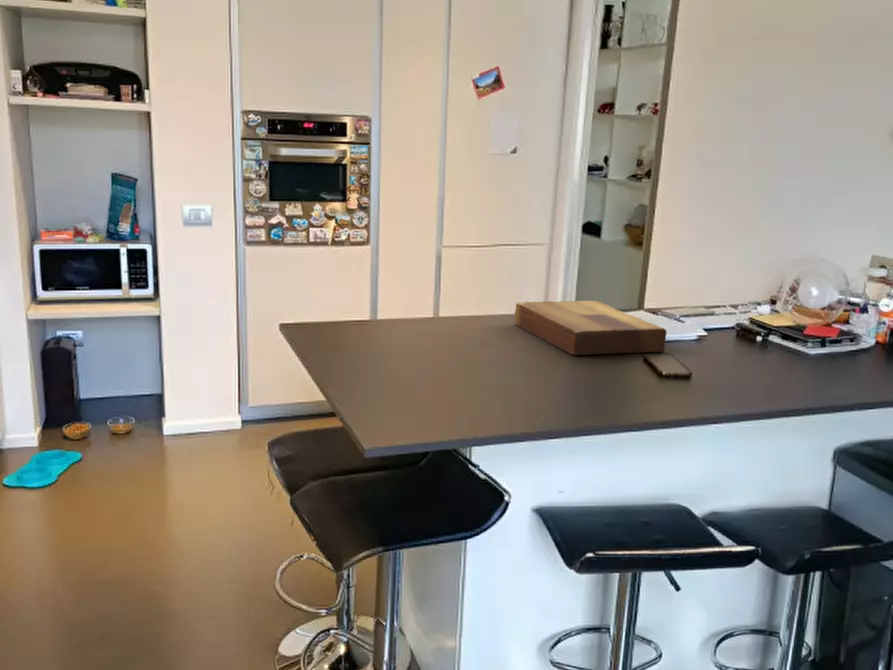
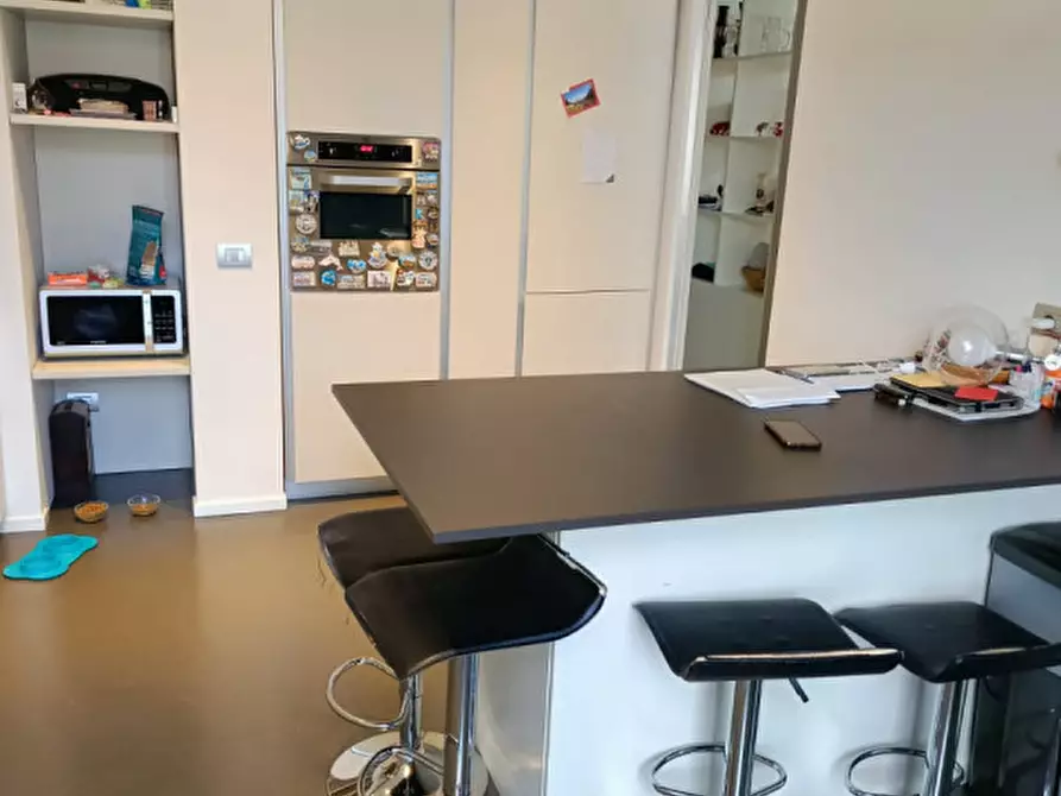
- cutting board [513,300,668,356]
